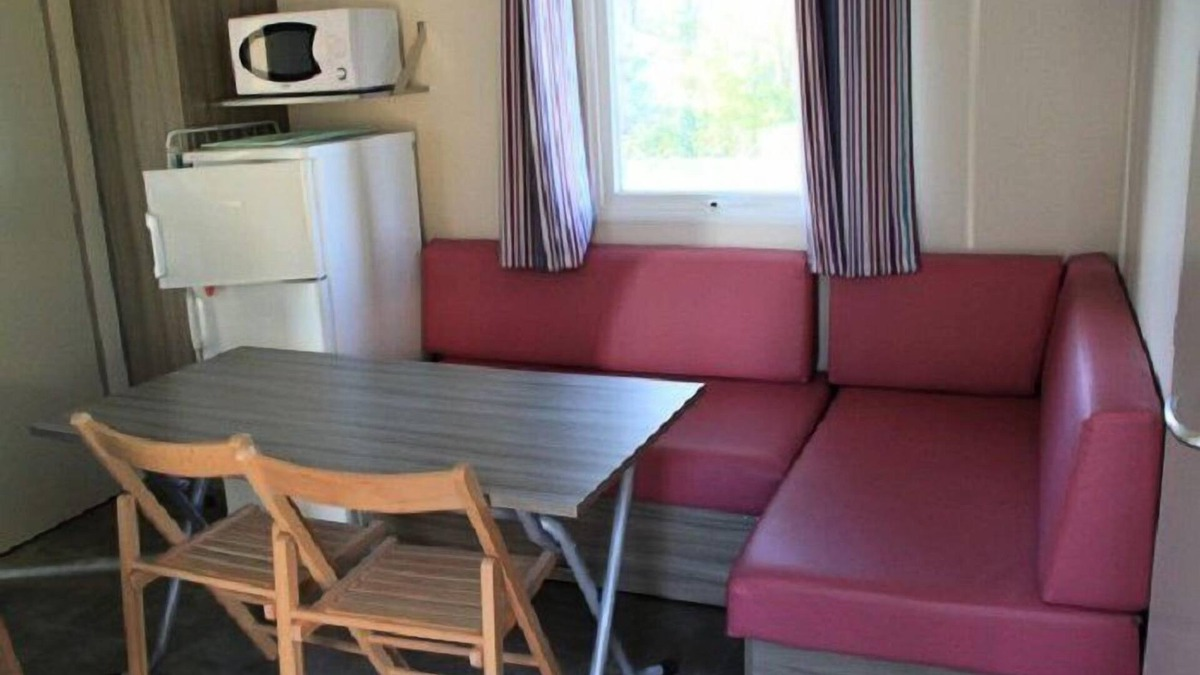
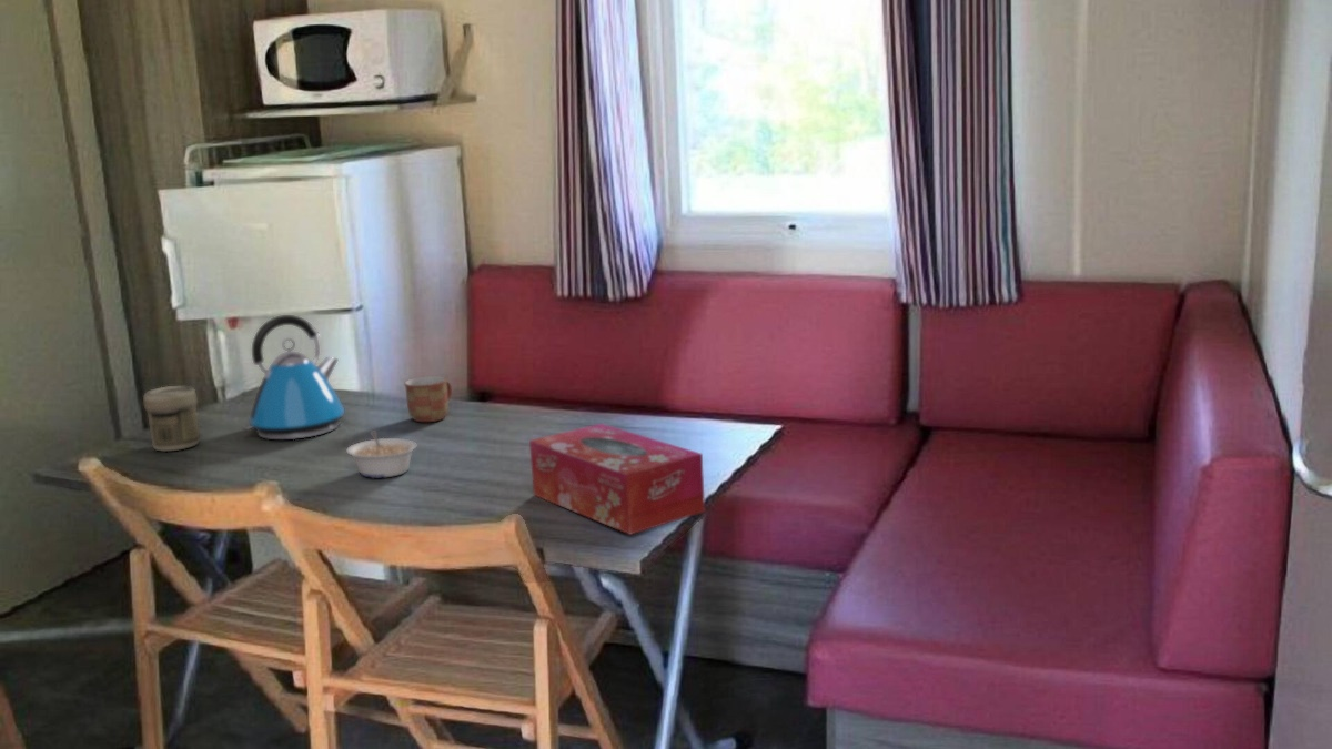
+ jar [142,385,201,452]
+ mug [403,375,453,423]
+ legume [345,429,417,479]
+ kettle [241,314,345,441]
+ tissue box [528,423,706,536]
